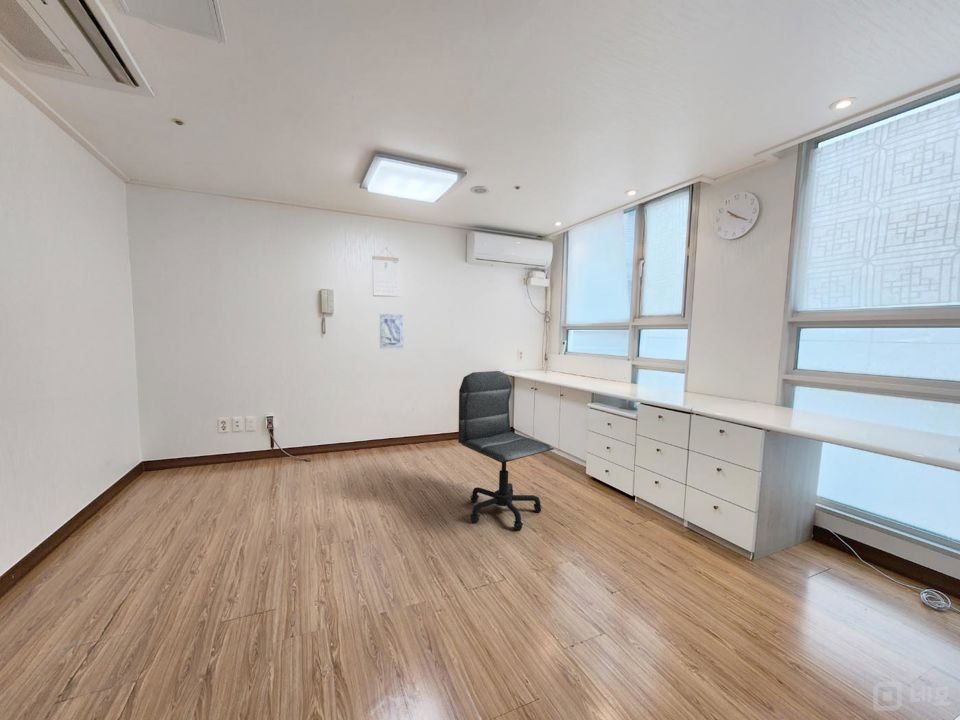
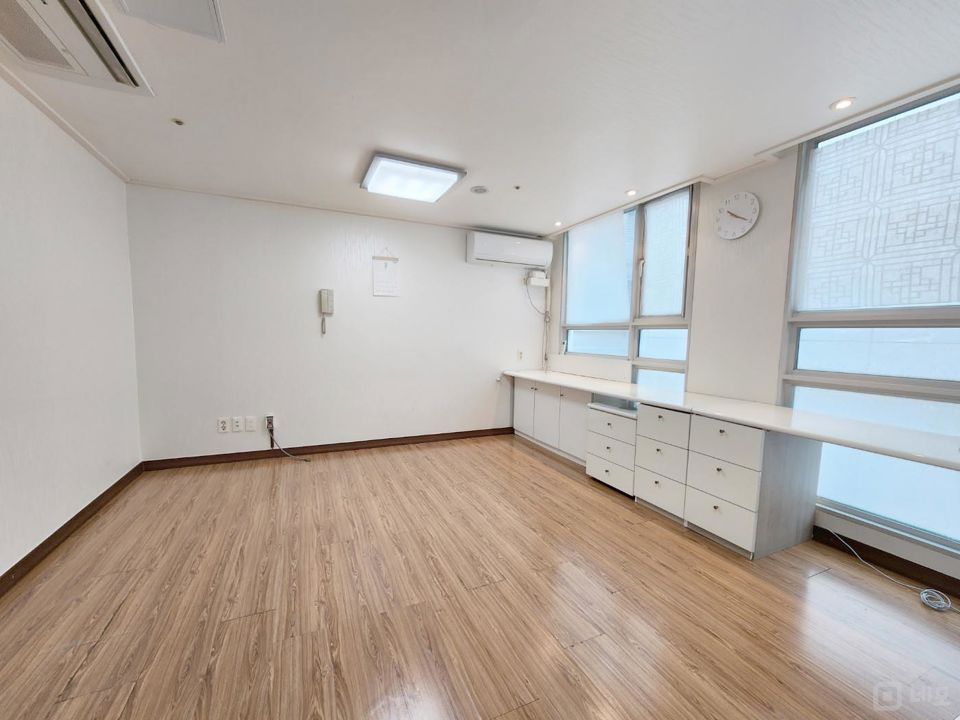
- office chair [457,370,555,531]
- wall art [379,313,405,349]
